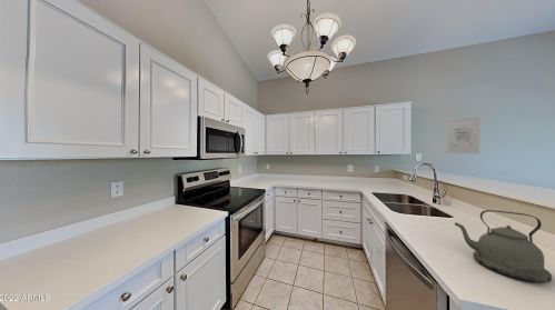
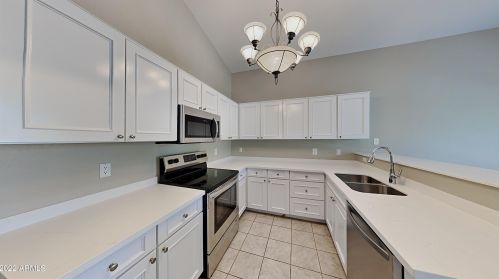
- wall art [446,117,480,154]
- kettle [454,209,553,284]
